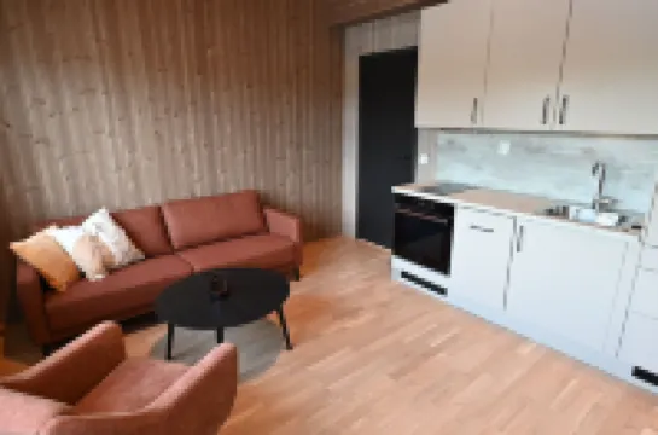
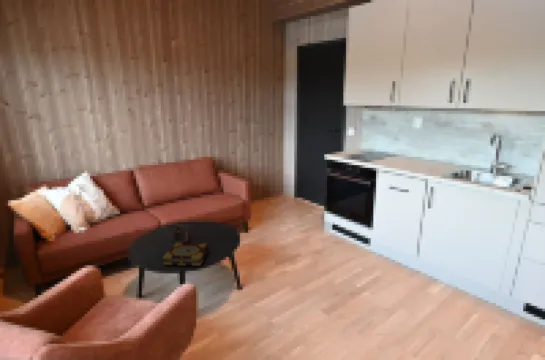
+ book [162,242,209,267]
